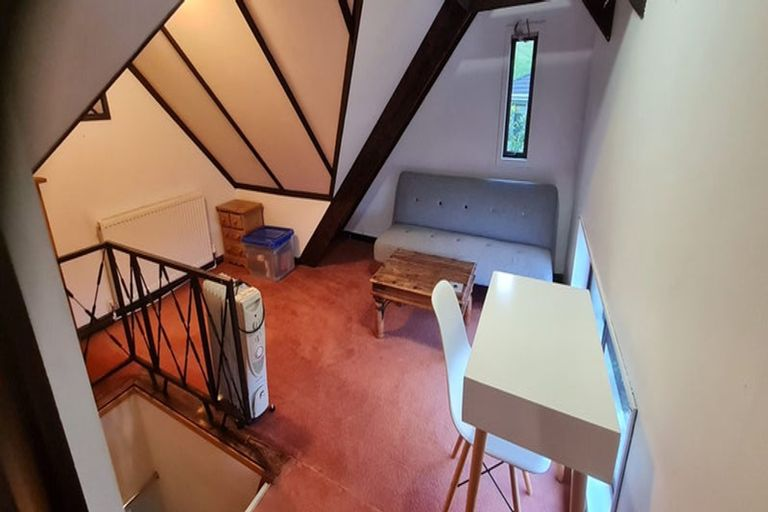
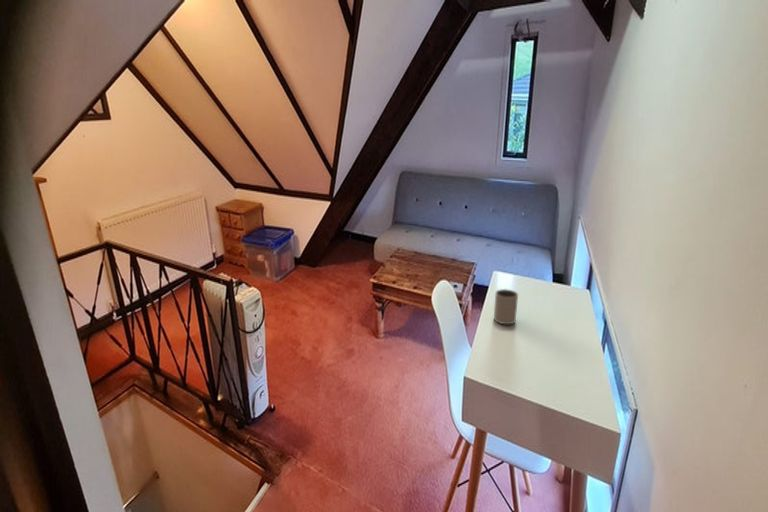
+ mug [493,288,519,325]
